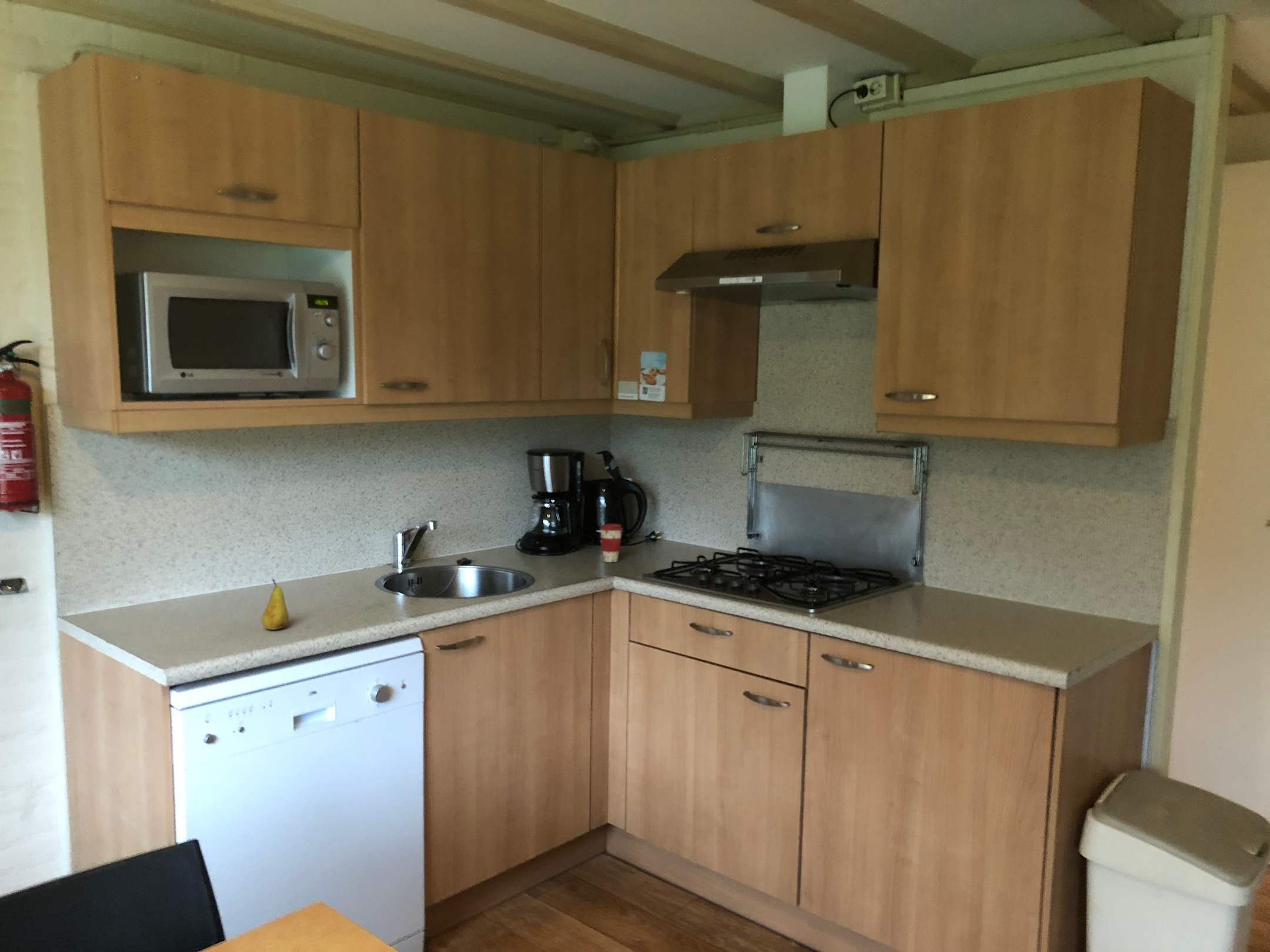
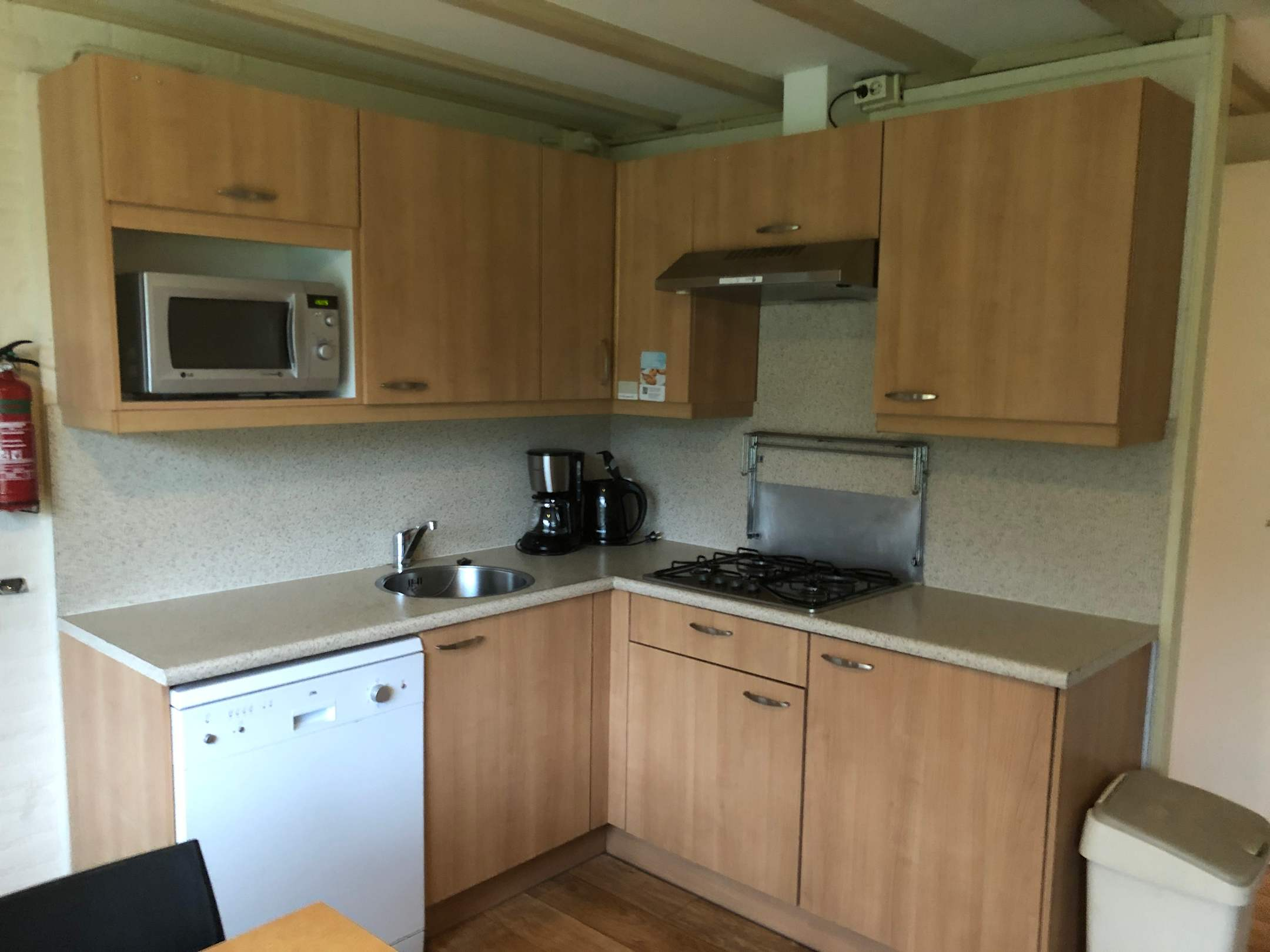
- fruit [261,578,289,631]
- coffee cup [599,523,623,563]
